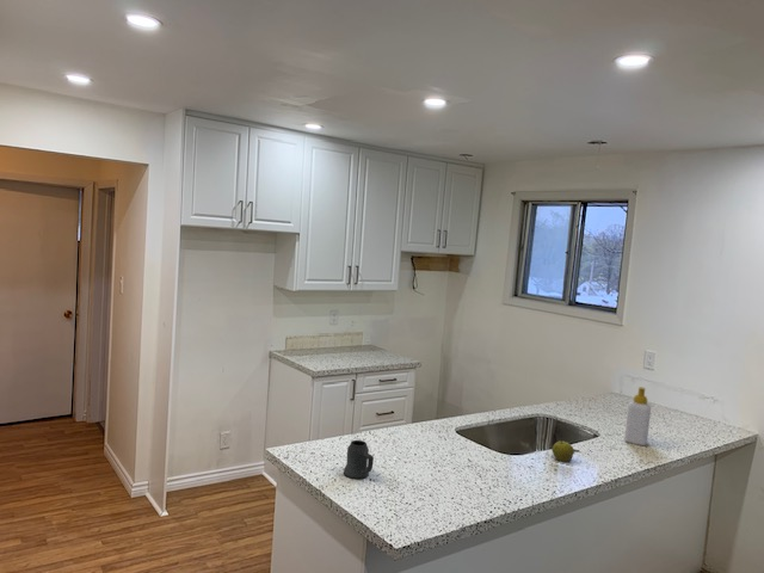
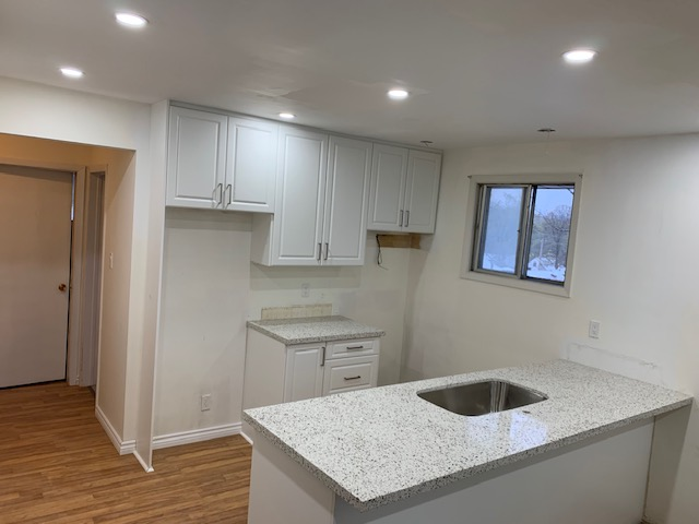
- apple [550,439,575,463]
- soap bottle [623,386,652,446]
- mug [343,439,375,480]
